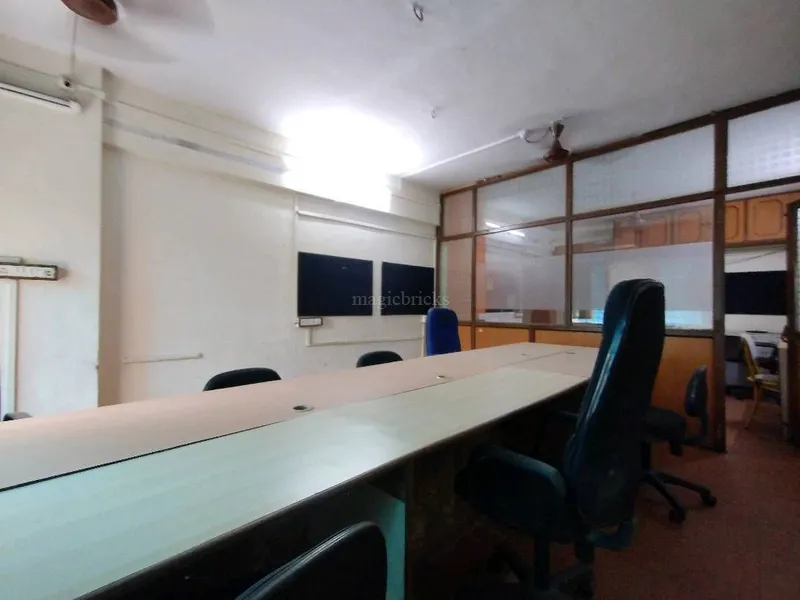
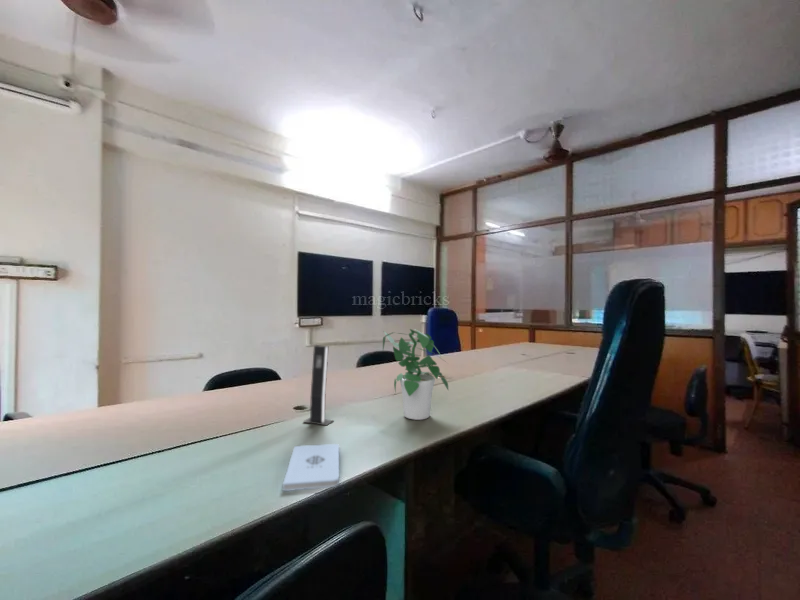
+ potted plant [382,328,450,421]
+ speaker [302,344,334,427]
+ notepad [282,443,340,492]
